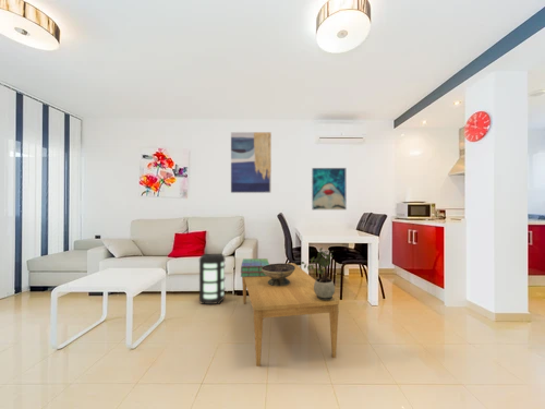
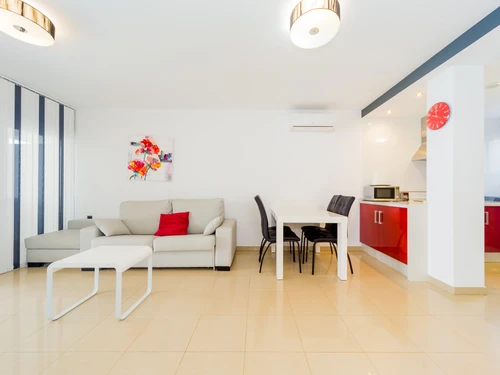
- decorative bowl [262,263,295,286]
- stack of books [240,257,270,278]
- wall art [311,167,348,210]
- potted plant [300,246,336,301]
- wall art [230,131,272,194]
- lantern [198,253,227,305]
- coffee table [241,262,340,368]
